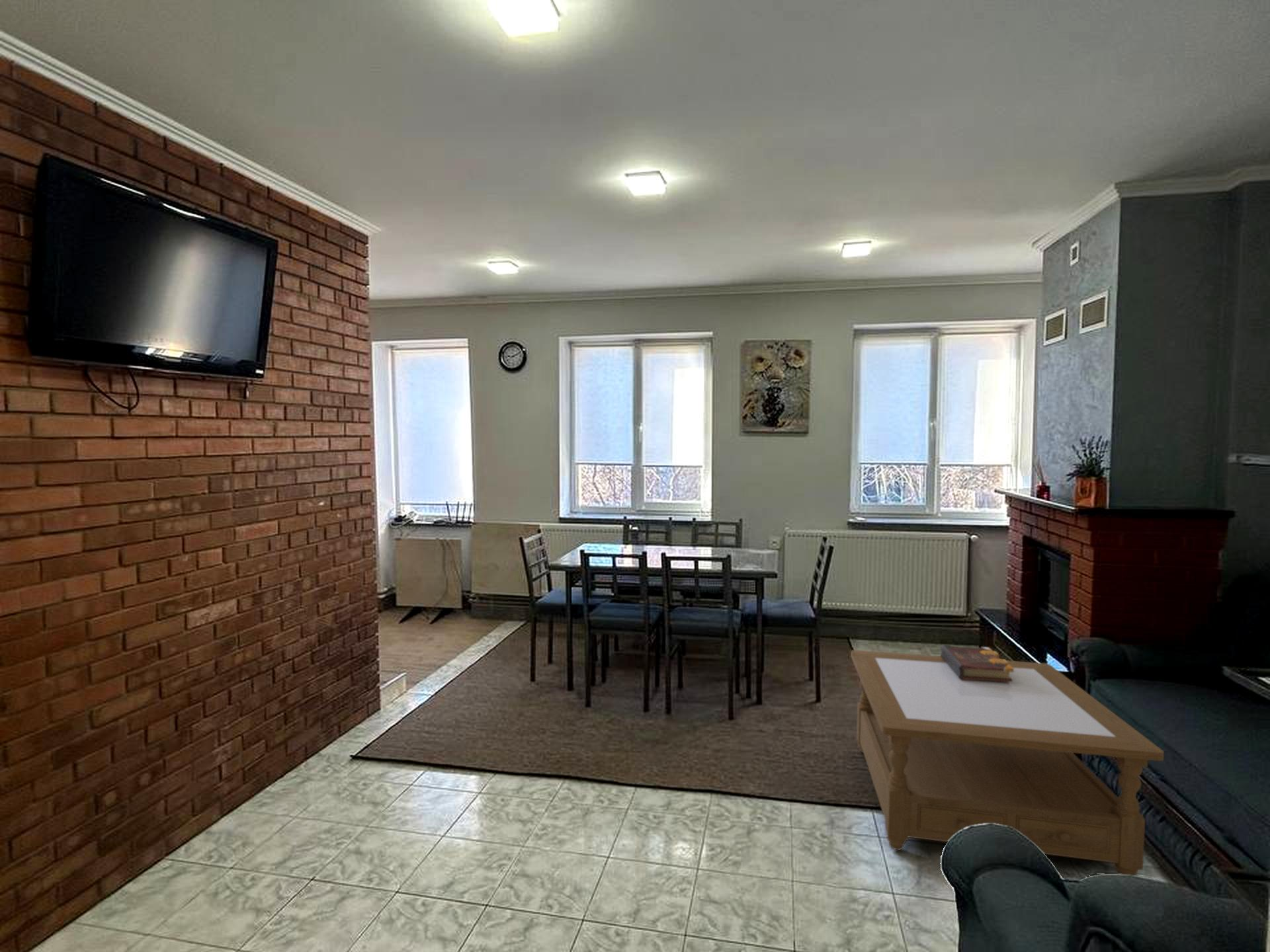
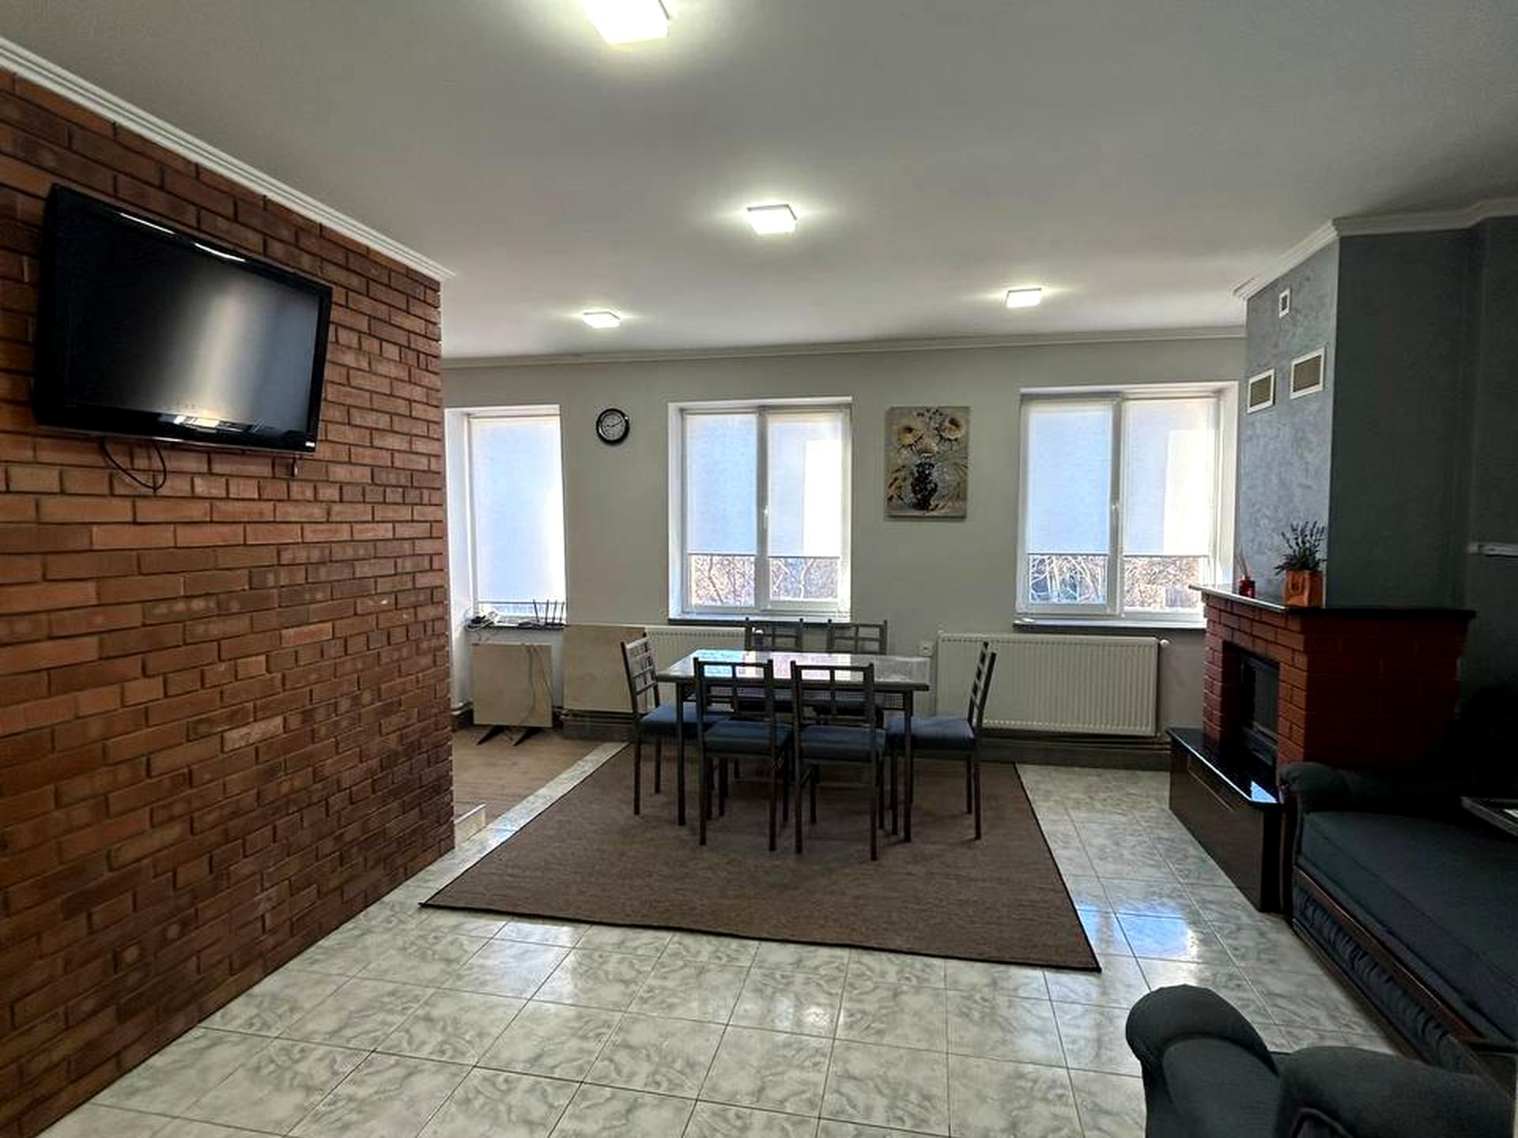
- coffee table [850,649,1164,876]
- book [940,644,1013,682]
